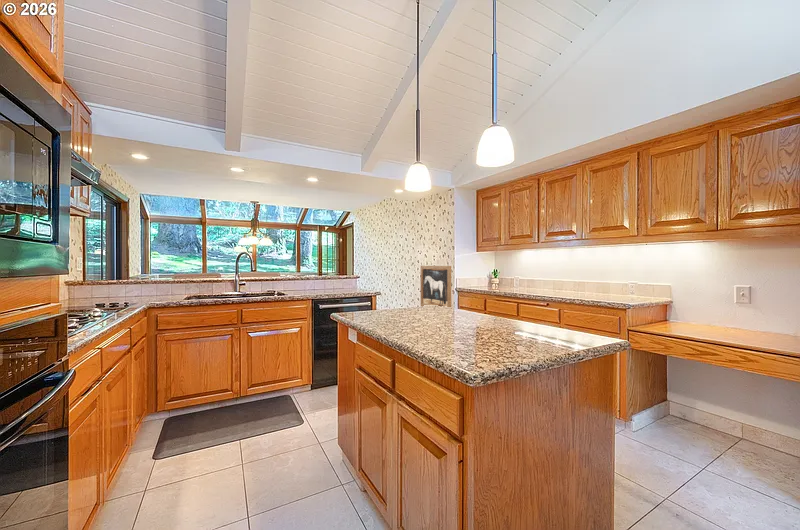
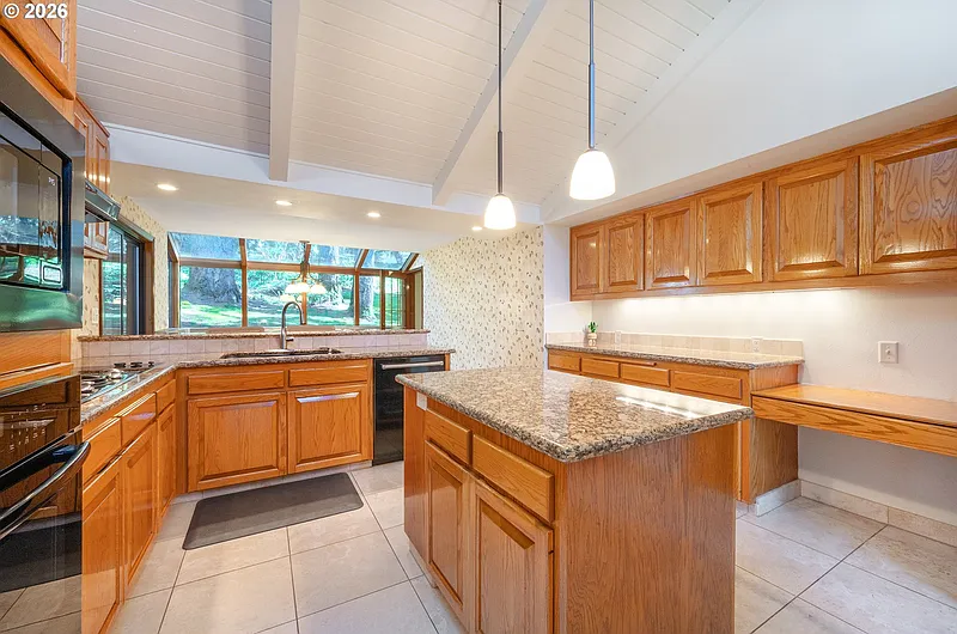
- wall art [420,265,452,308]
